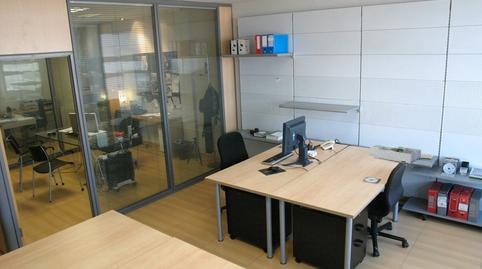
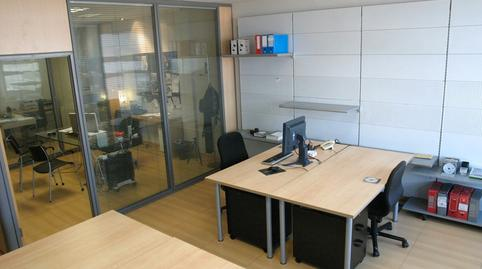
- desk organizer [369,144,422,164]
